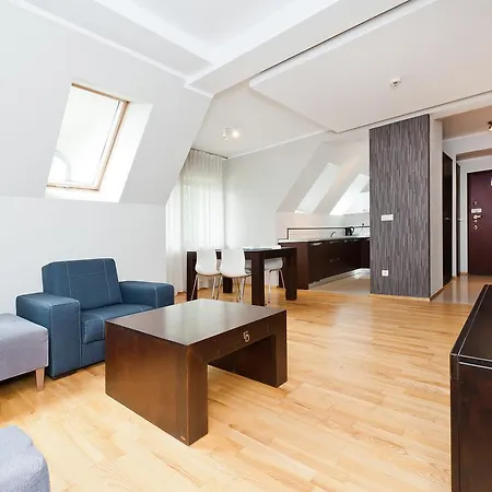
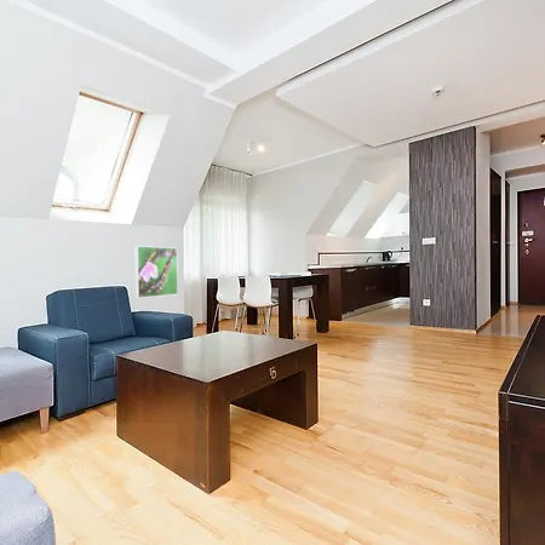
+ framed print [133,245,179,299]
